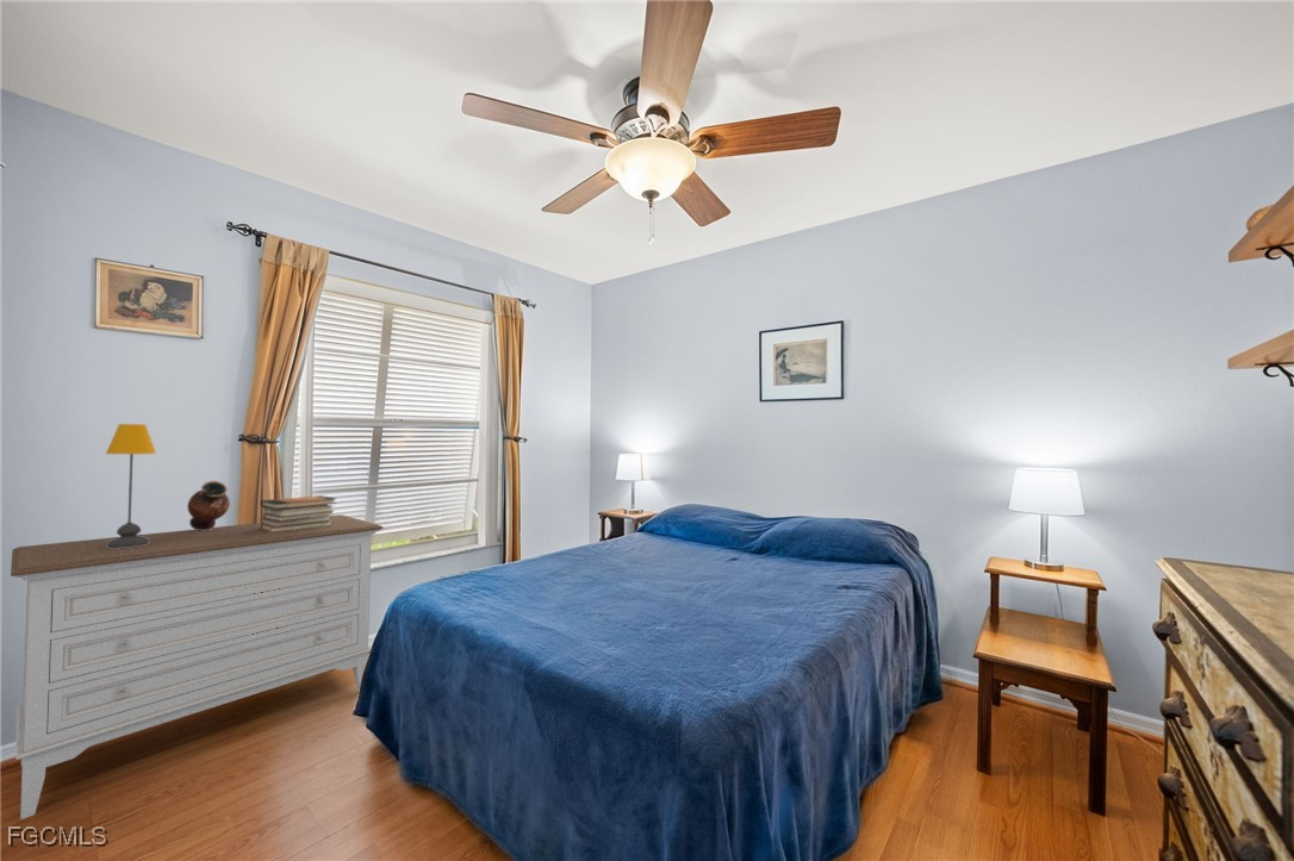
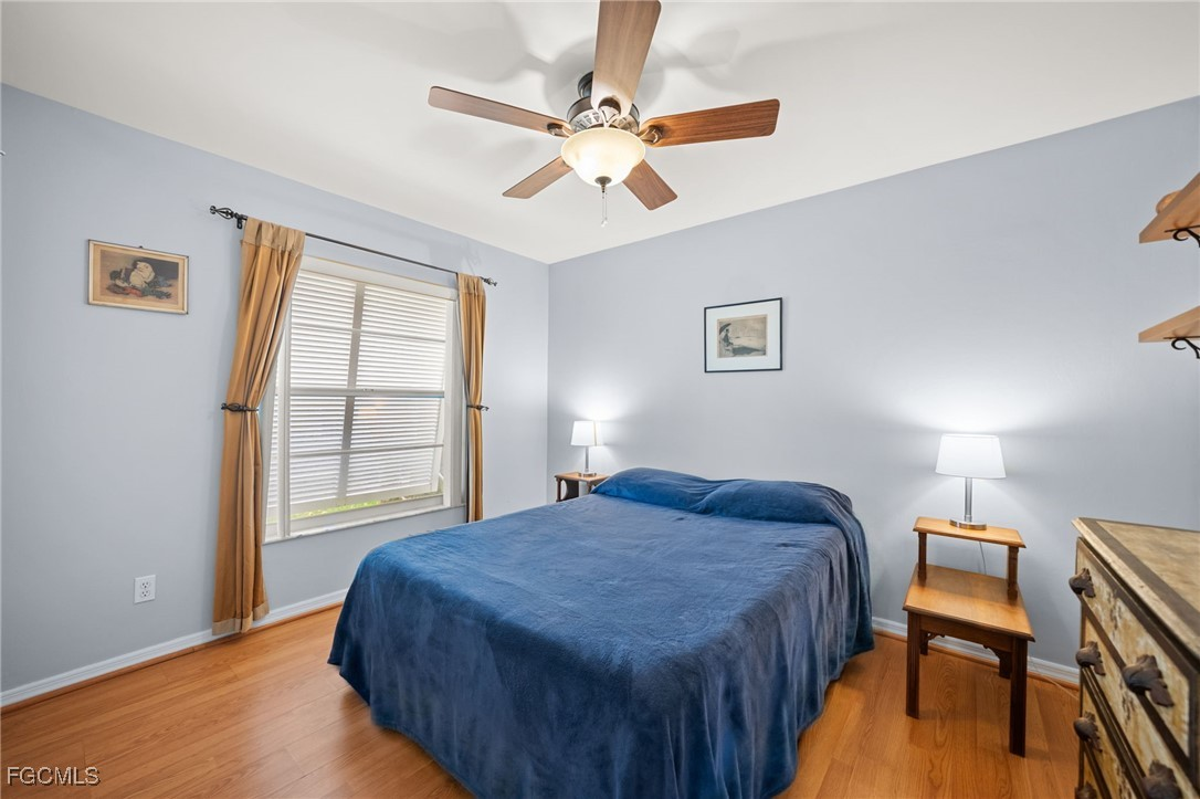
- dresser [10,513,384,821]
- vase [186,479,231,531]
- table lamp [105,423,157,549]
- book stack [260,494,337,532]
